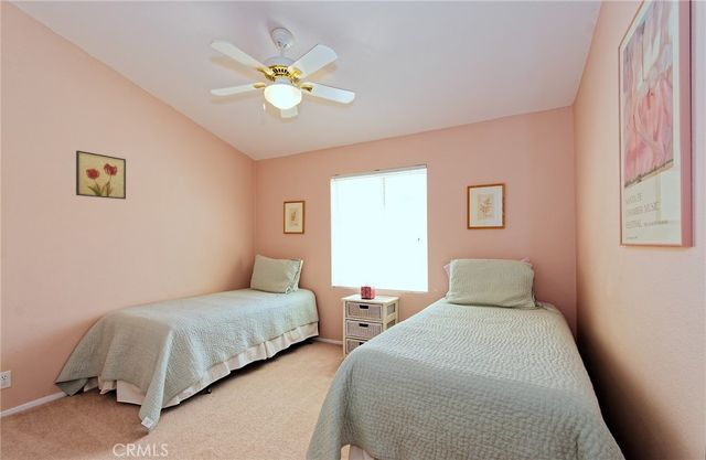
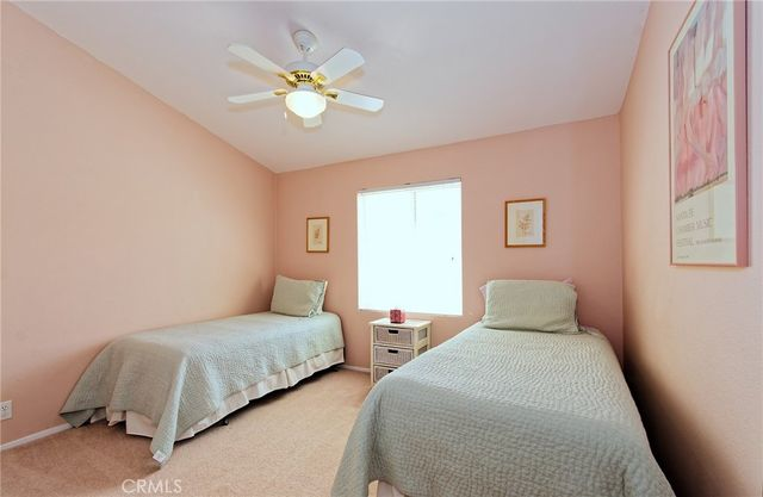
- wall art [75,149,127,201]
